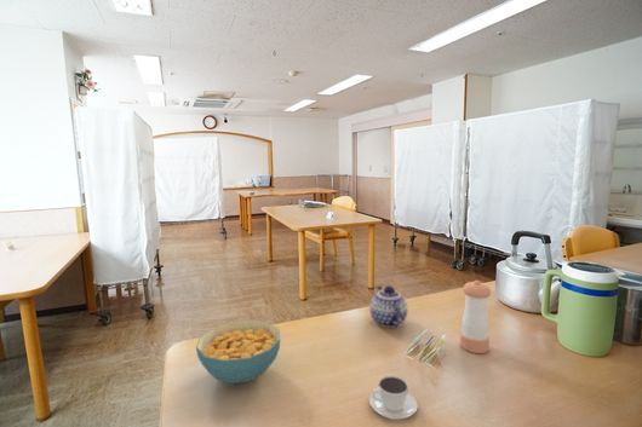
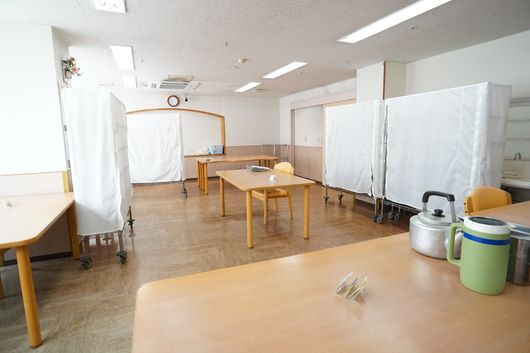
- teapot [368,284,408,329]
- cereal bowl [195,319,281,385]
- teacup [368,375,419,421]
- pepper shaker [459,279,492,354]
